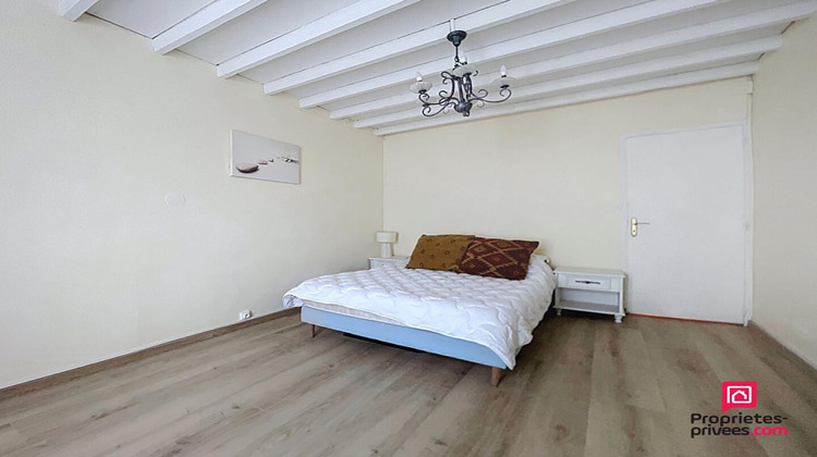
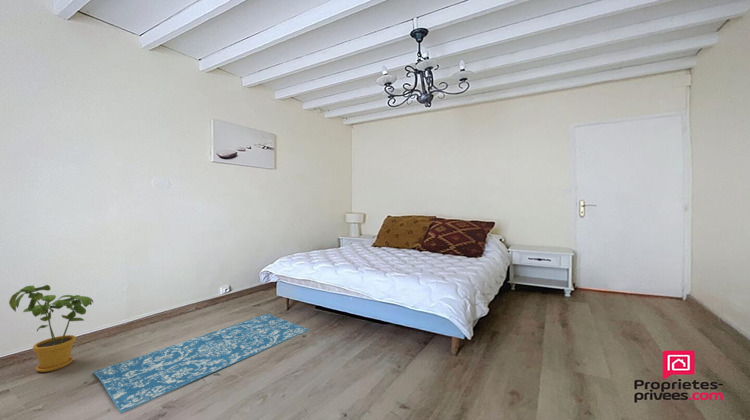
+ rug [92,313,311,414]
+ house plant [8,284,94,373]
